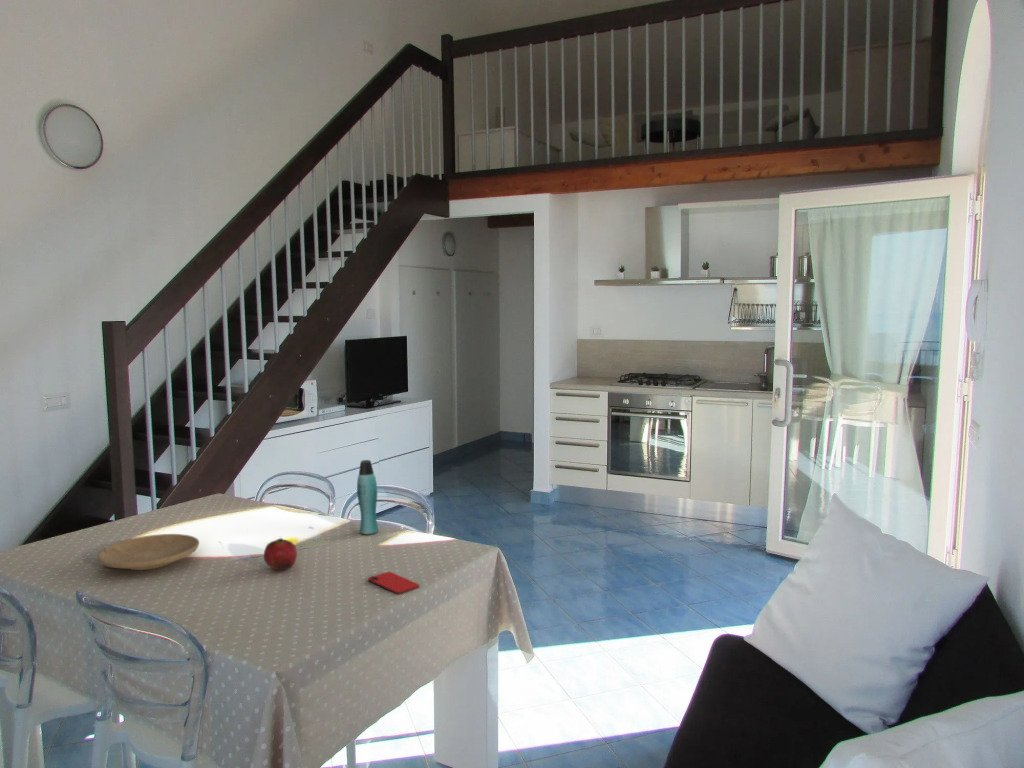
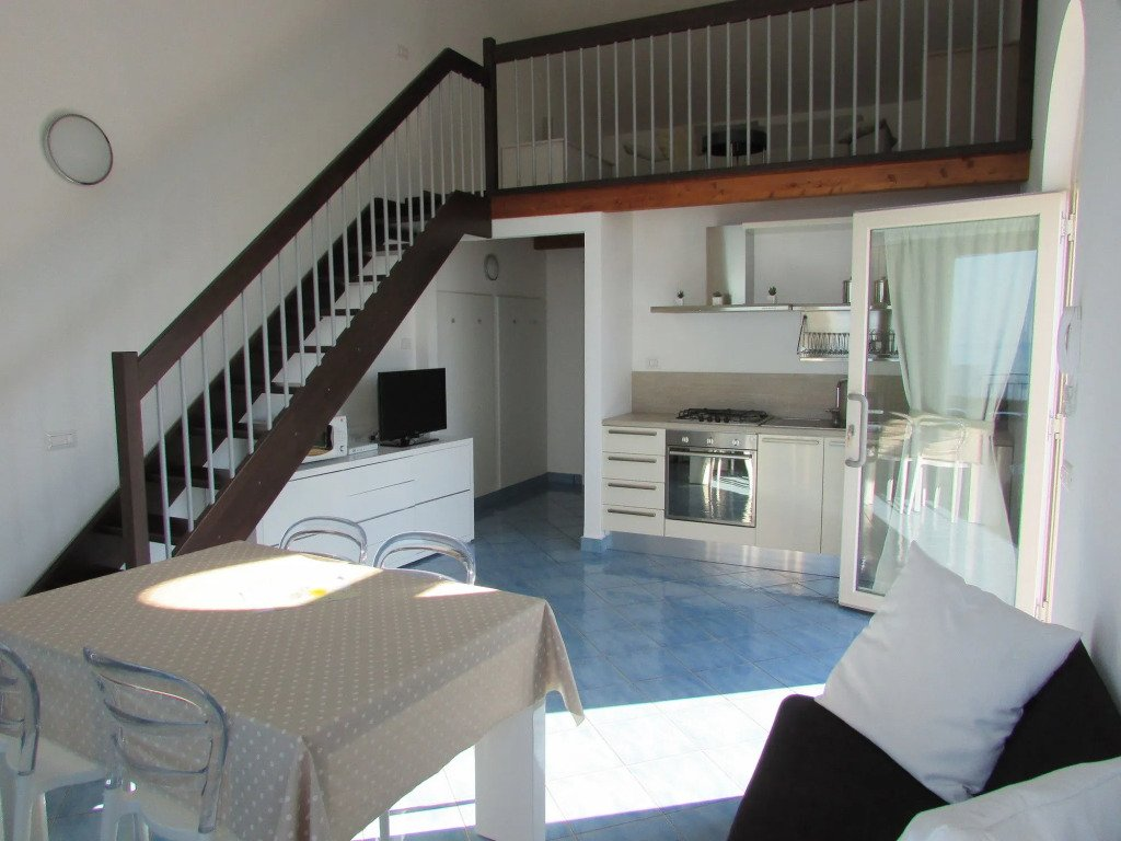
- bottle [356,459,379,535]
- fruit [263,537,298,571]
- smartphone [367,571,420,595]
- plate [96,533,200,571]
